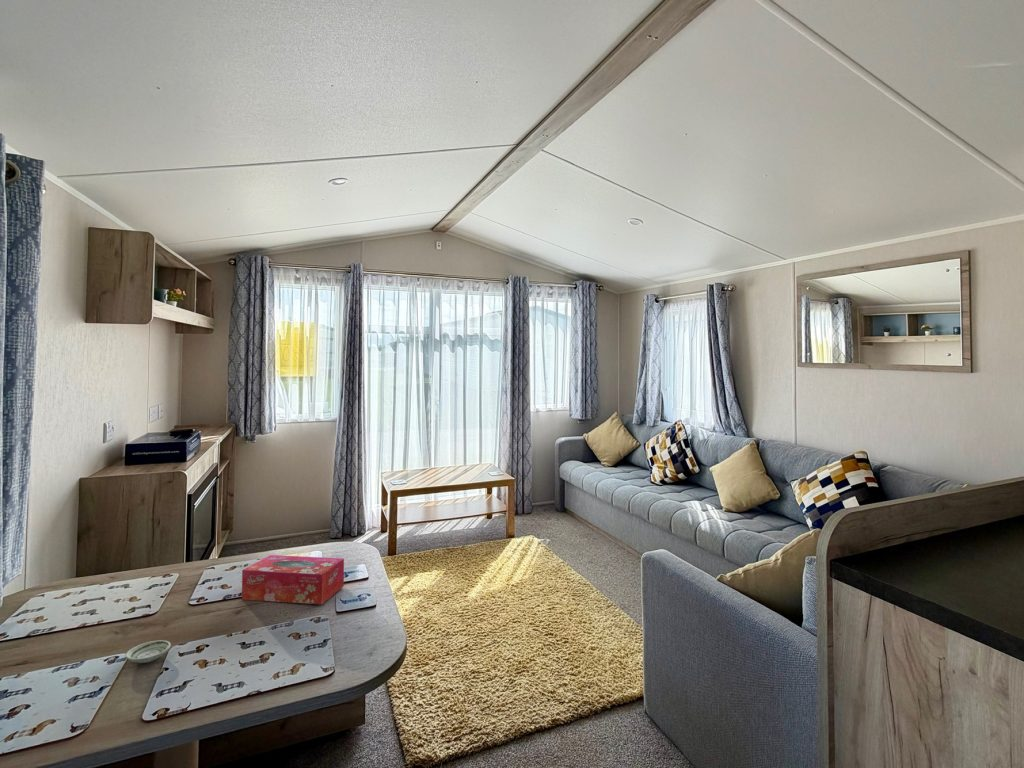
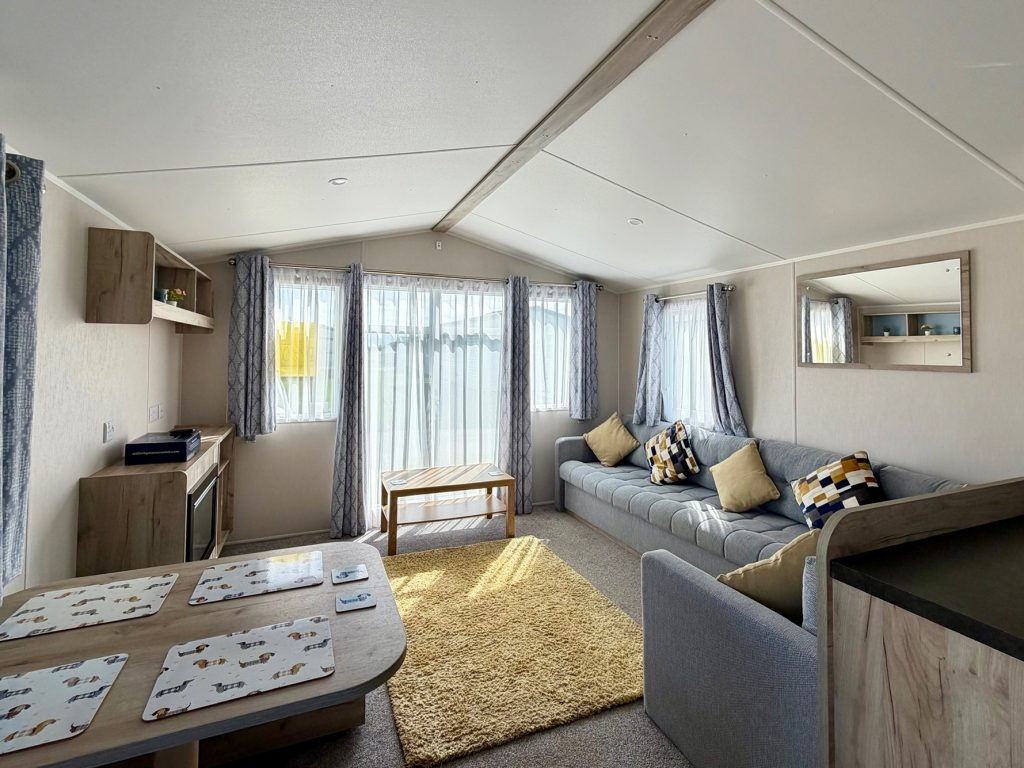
- saucer [125,639,172,664]
- tissue box [241,554,345,605]
